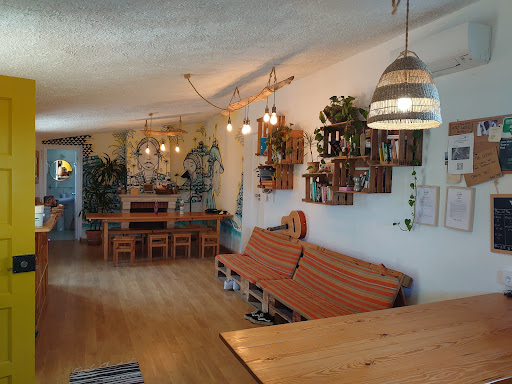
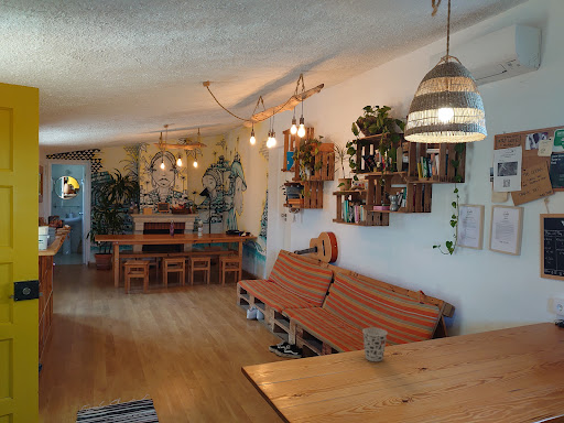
+ cup [361,327,389,362]
